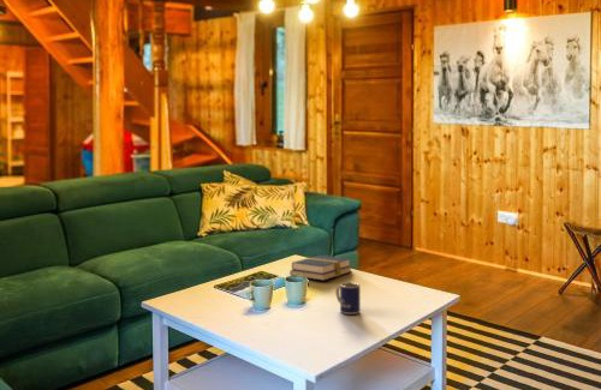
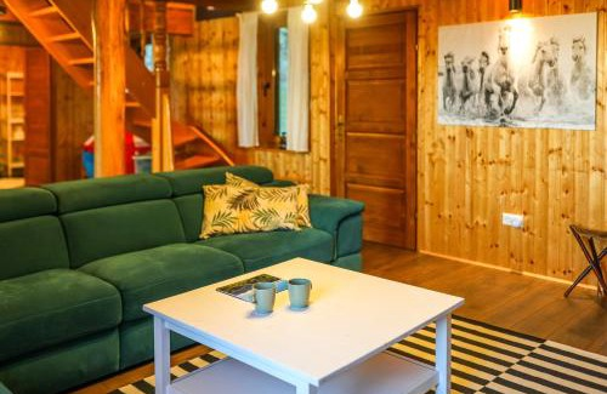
- book [288,254,352,282]
- mug [334,282,362,316]
